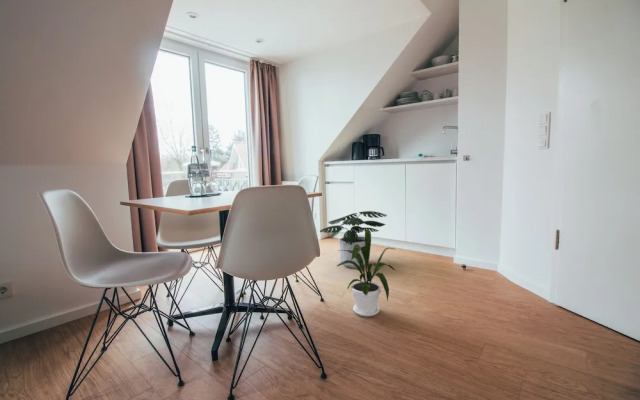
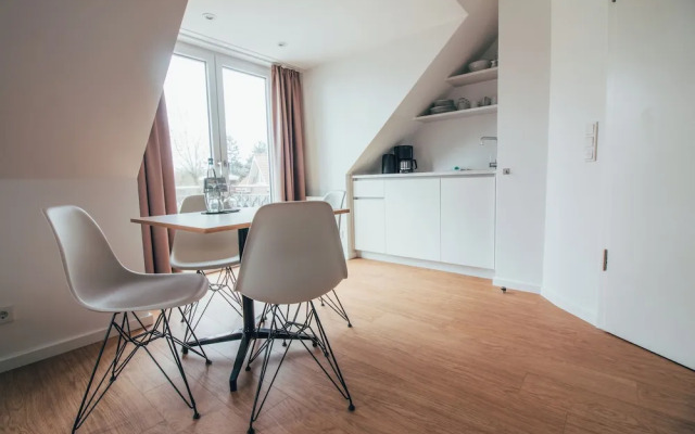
- house plant [335,229,397,318]
- potted plant [319,210,388,269]
